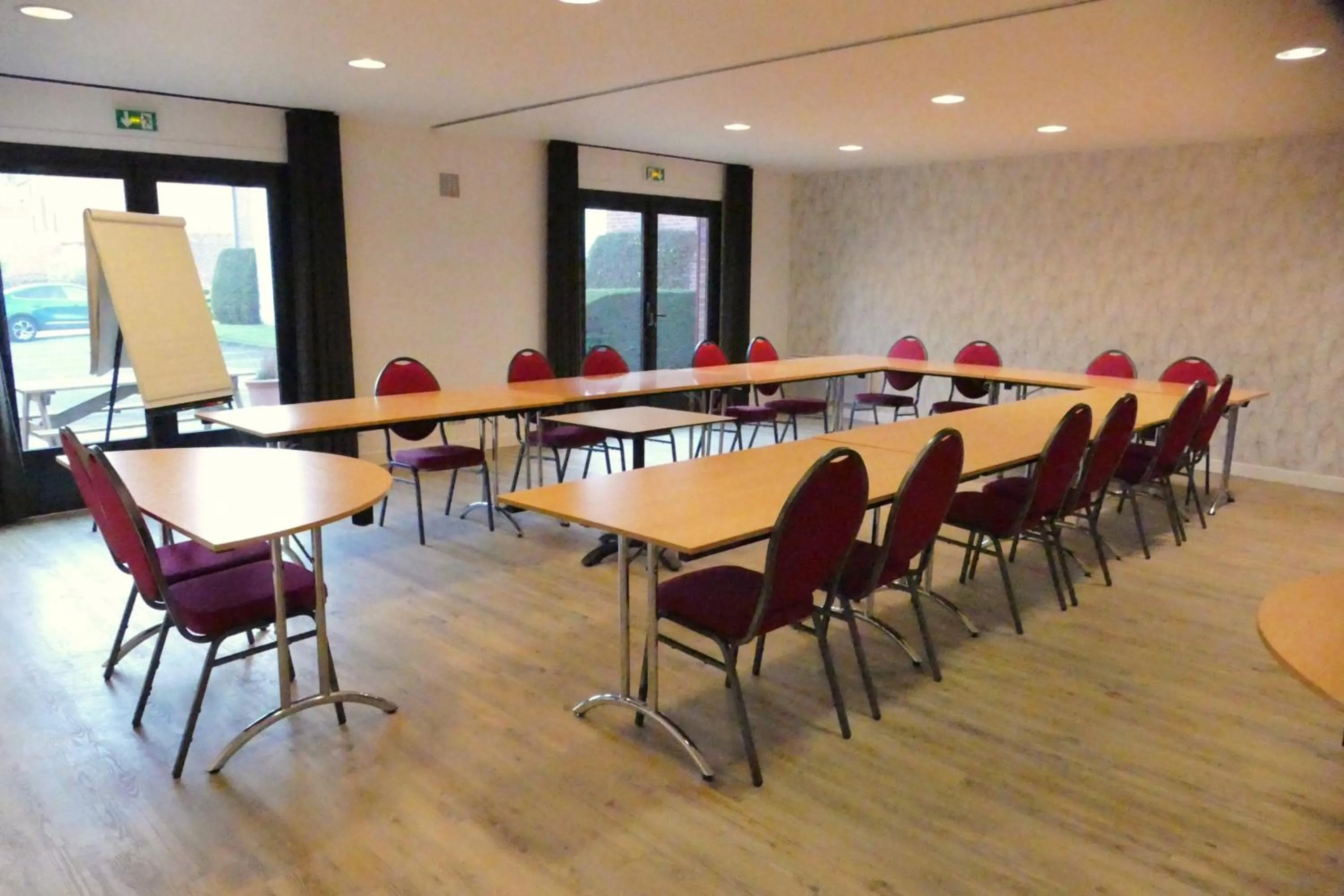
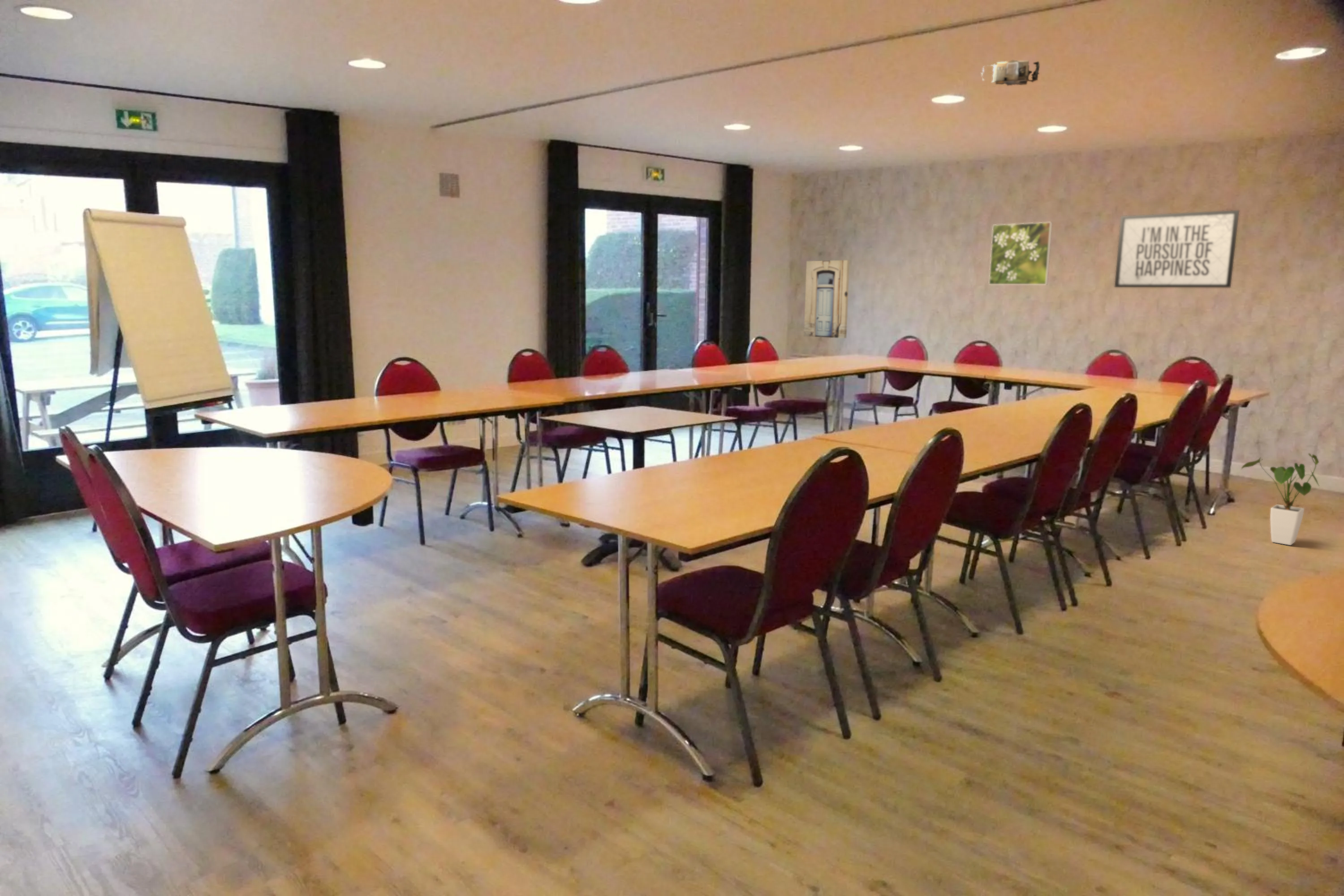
+ projector [980,60,1040,86]
+ mirror [1114,210,1240,288]
+ wall art [803,260,850,339]
+ house plant [1241,453,1321,546]
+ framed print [988,222,1053,285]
